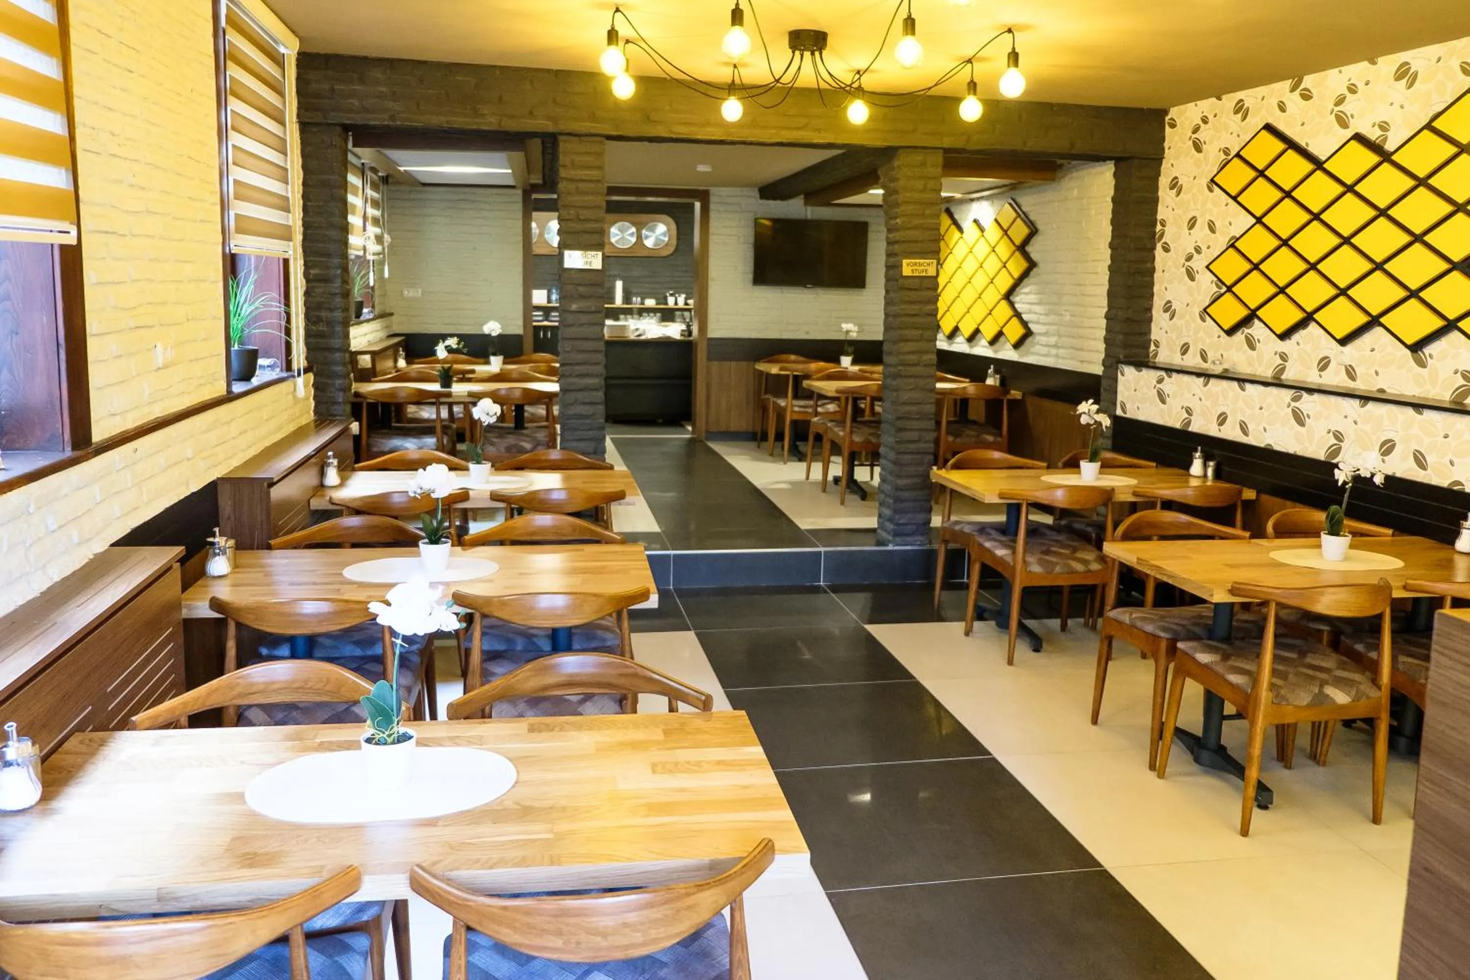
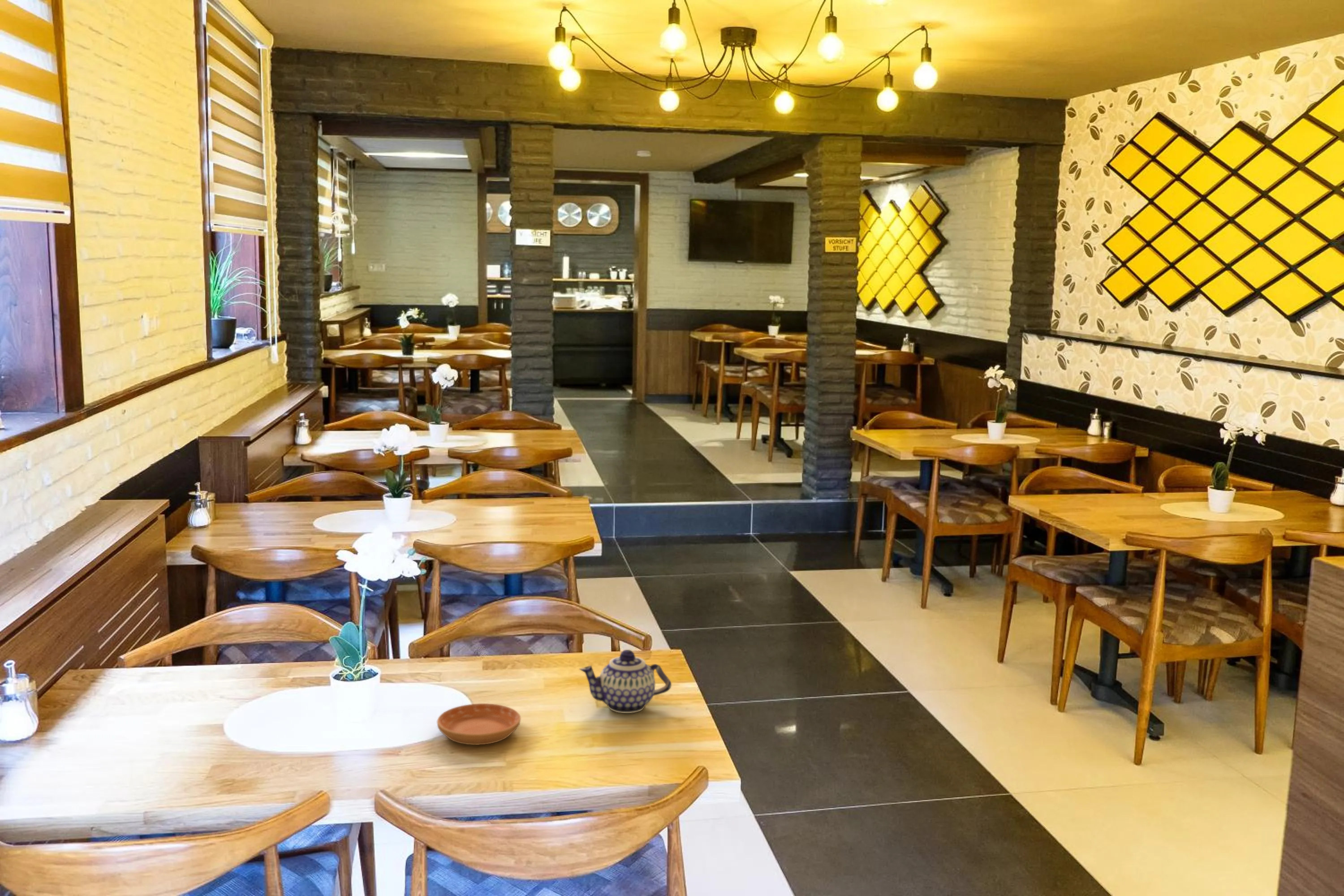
+ teapot [578,649,672,714]
+ saucer [436,703,521,745]
